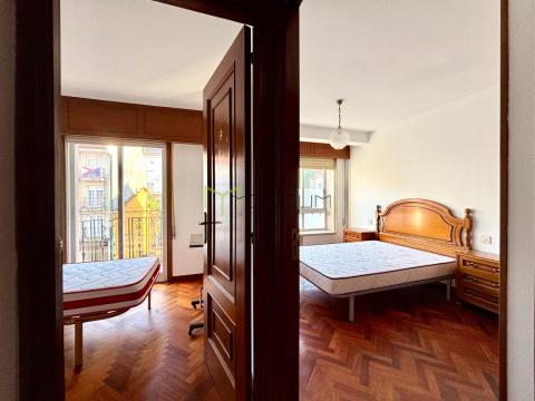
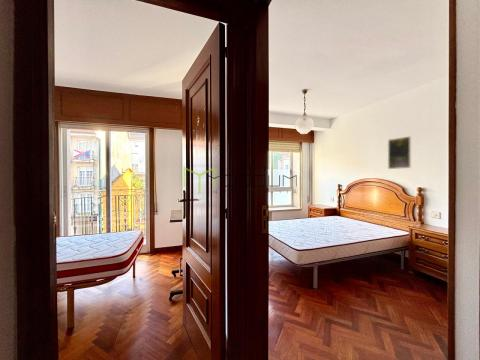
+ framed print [387,135,412,170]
